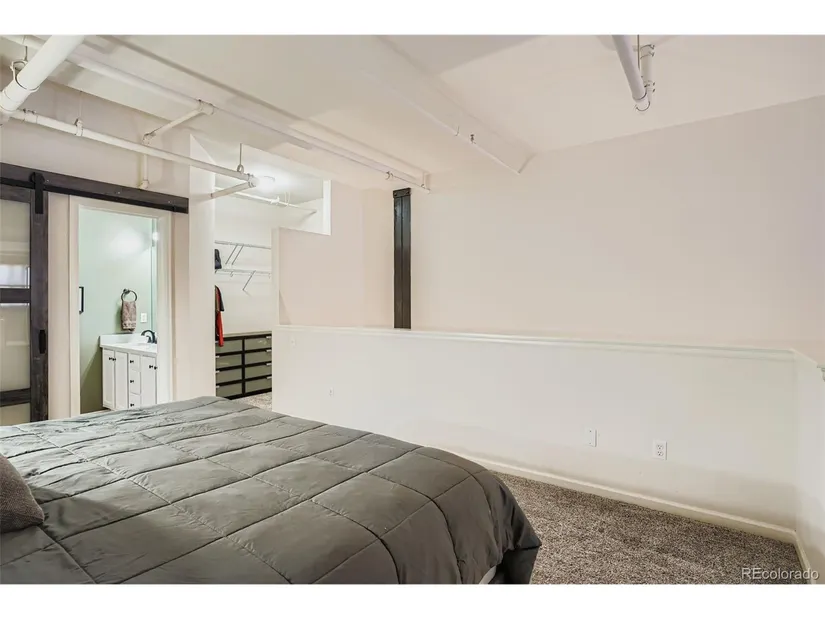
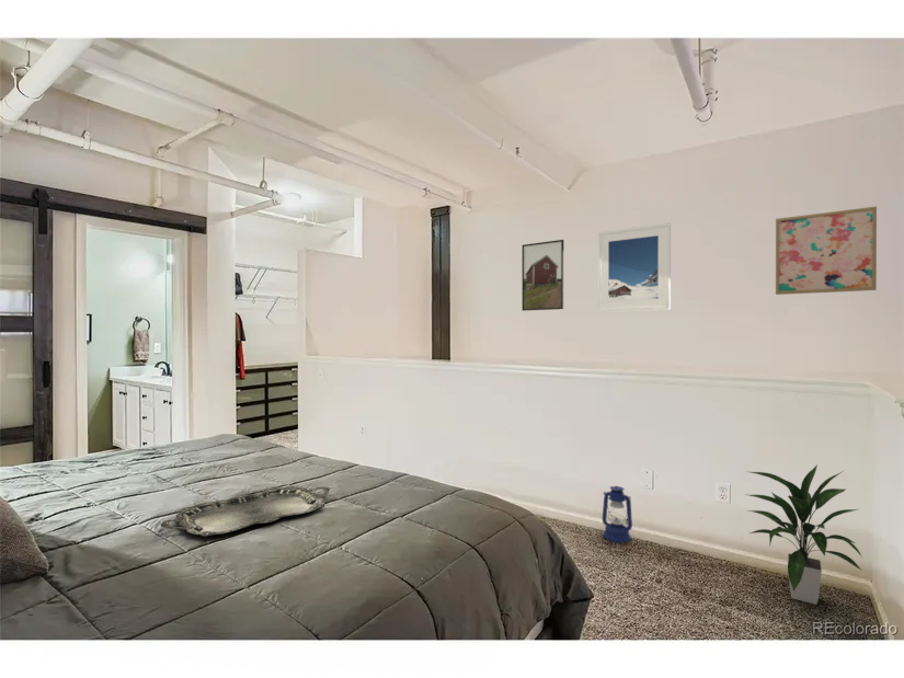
+ serving tray [159,485,331,538]
+ wall art [775,206,878,296]
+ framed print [522,239,565,312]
+ lantern [602,485,633,543]
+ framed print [597,222,672,313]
+ indoor plant [743,463,863,606]
